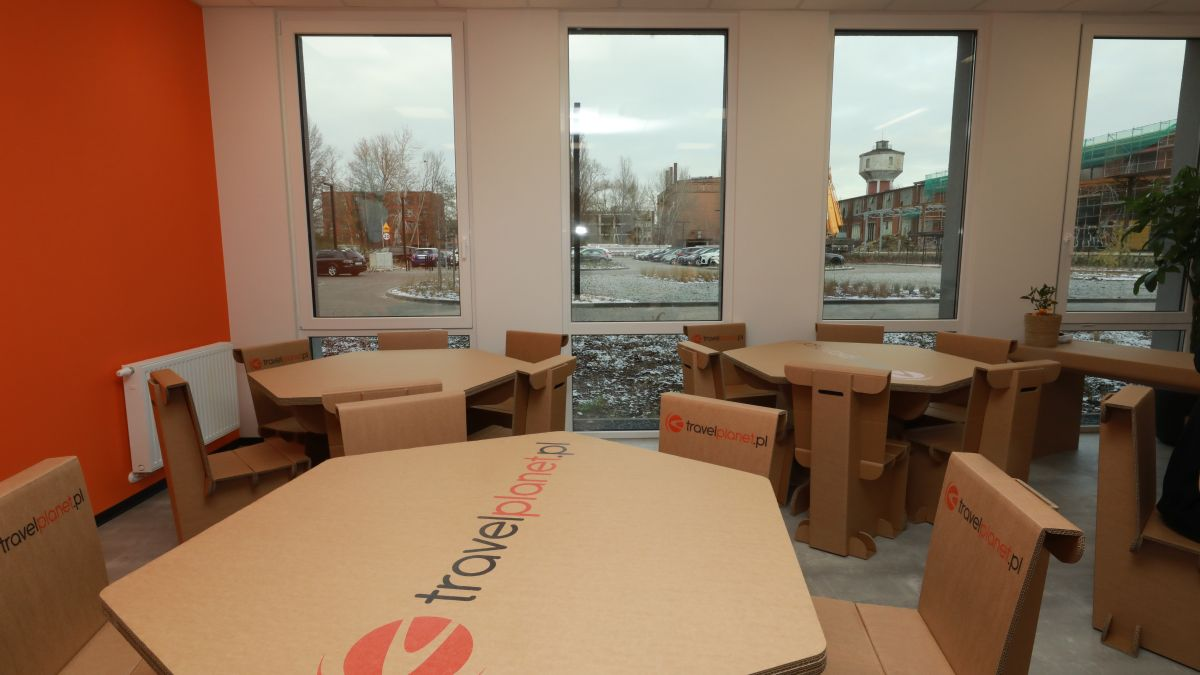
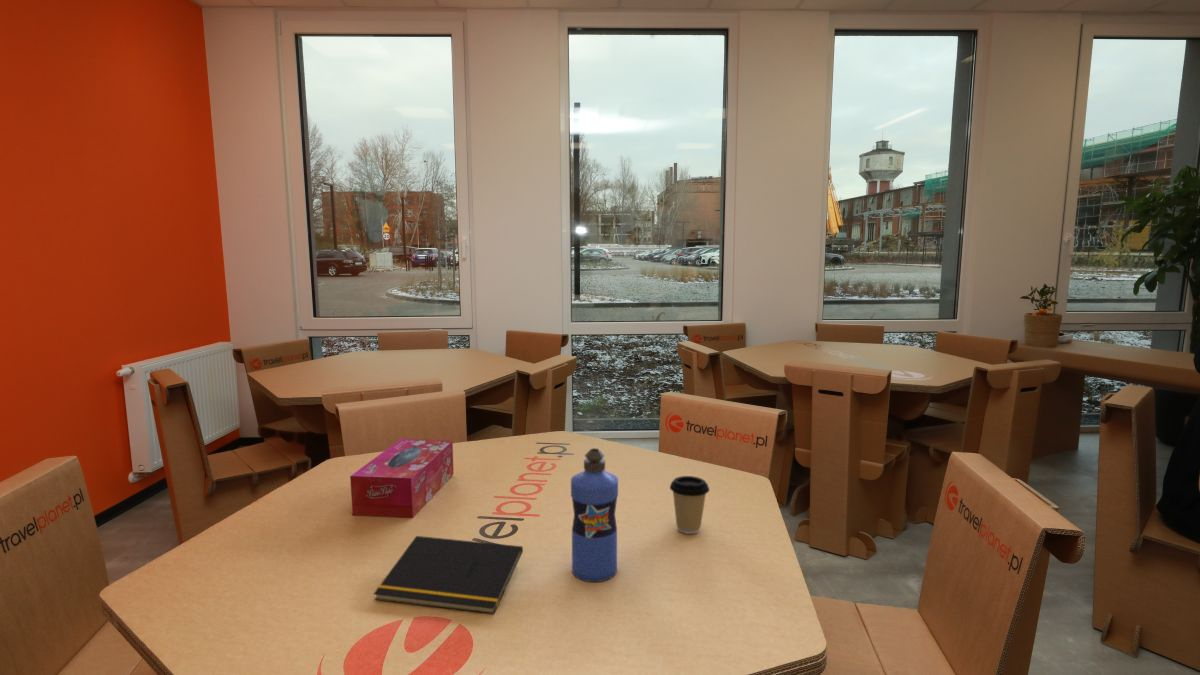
+ water bottle [570,447,619,583]
+ tissue box [349,438,455,519]
+ notepad [373,535,524,615]
+ coffee cup [669,475,710,535]
